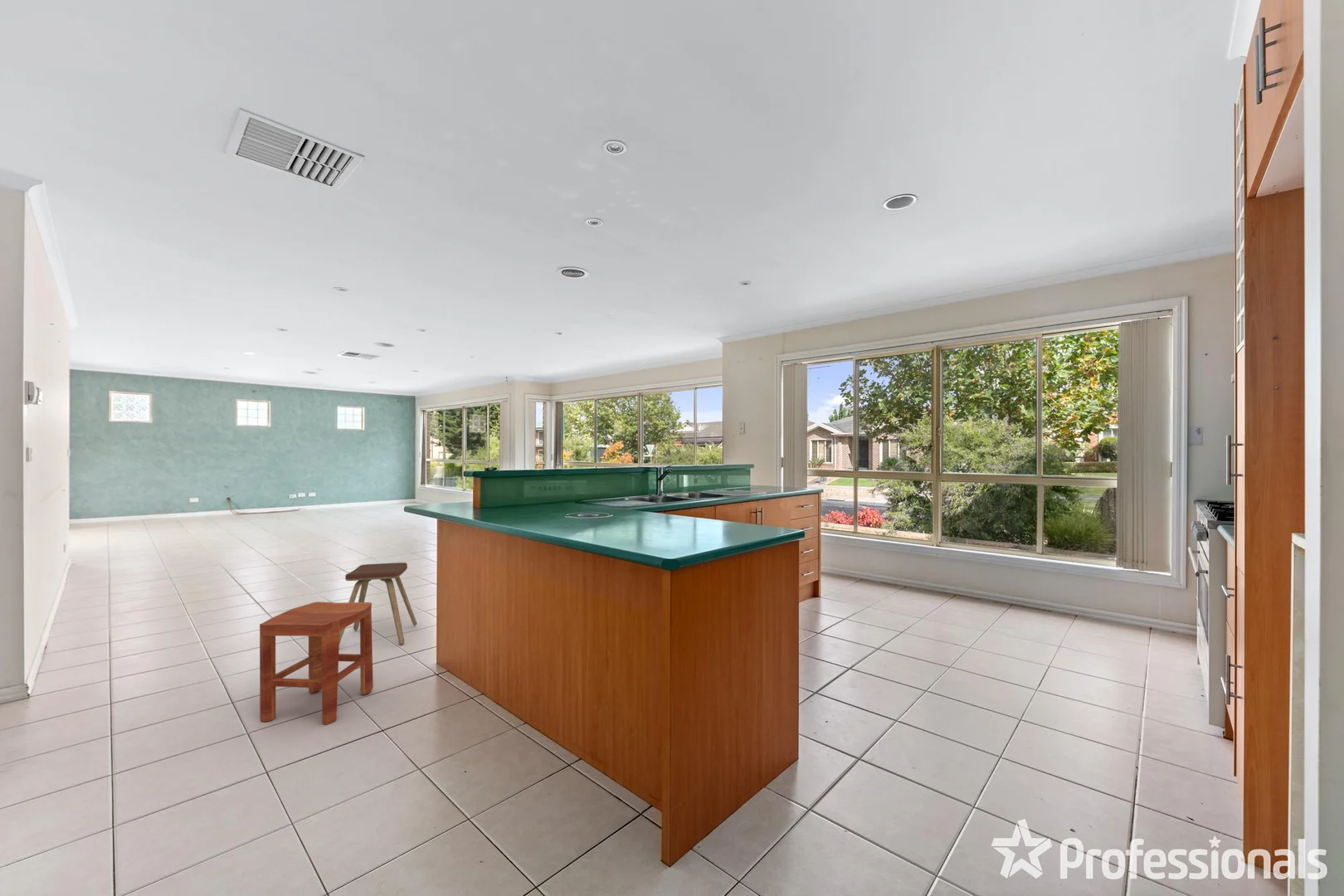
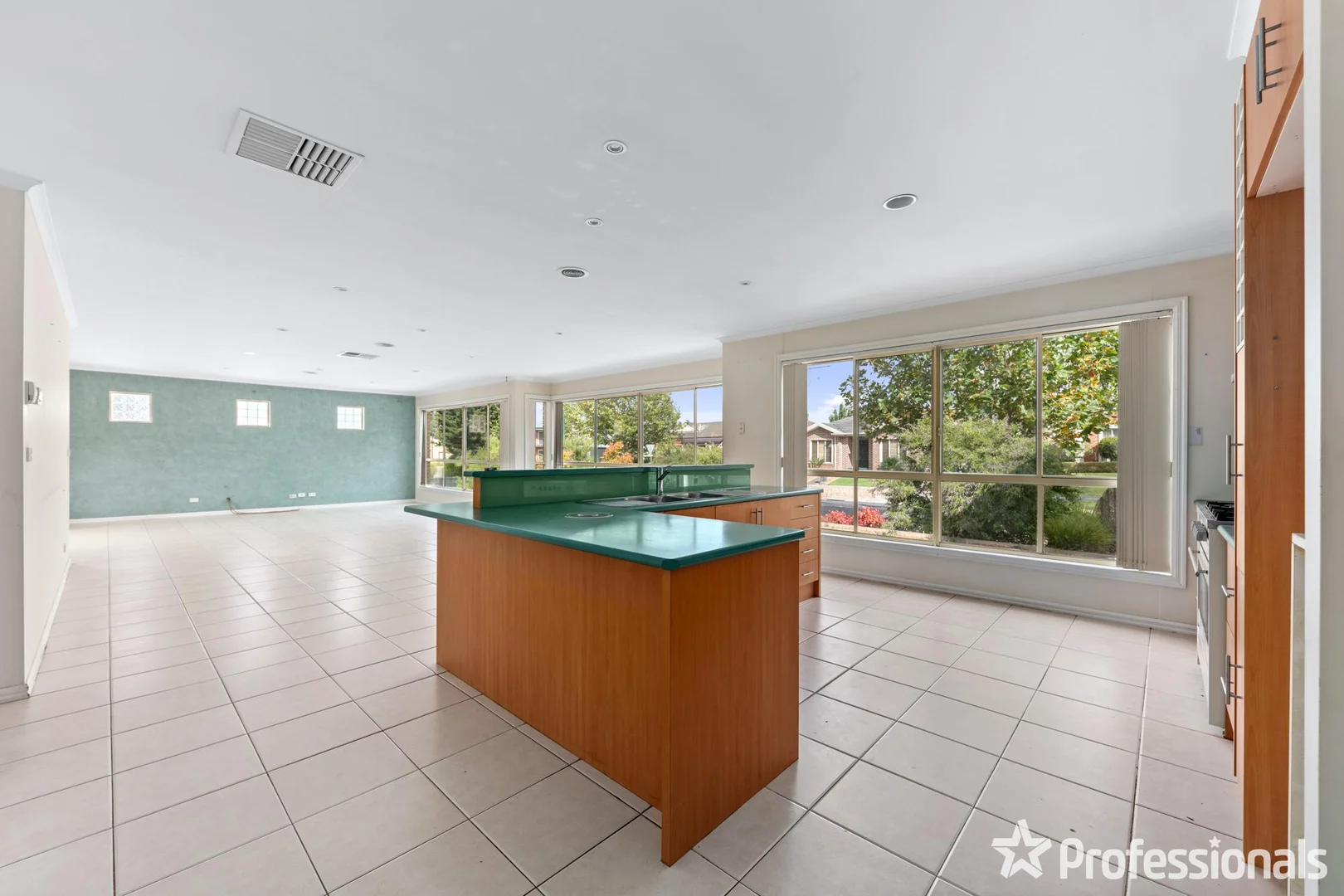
- music stool [339,562,418,645]
- stool [259,601,374,725]
